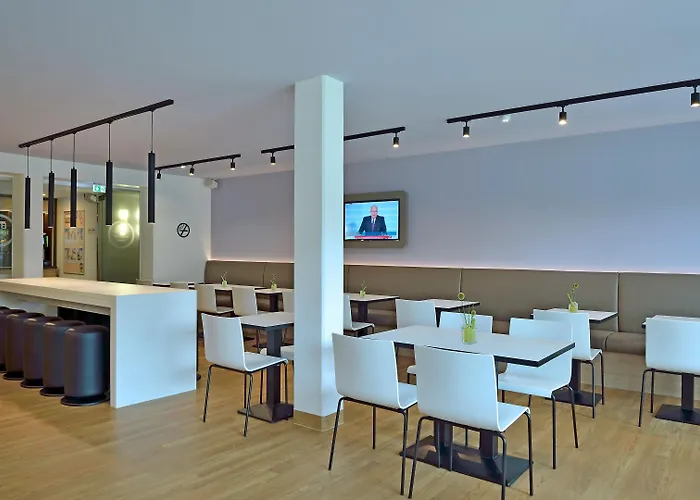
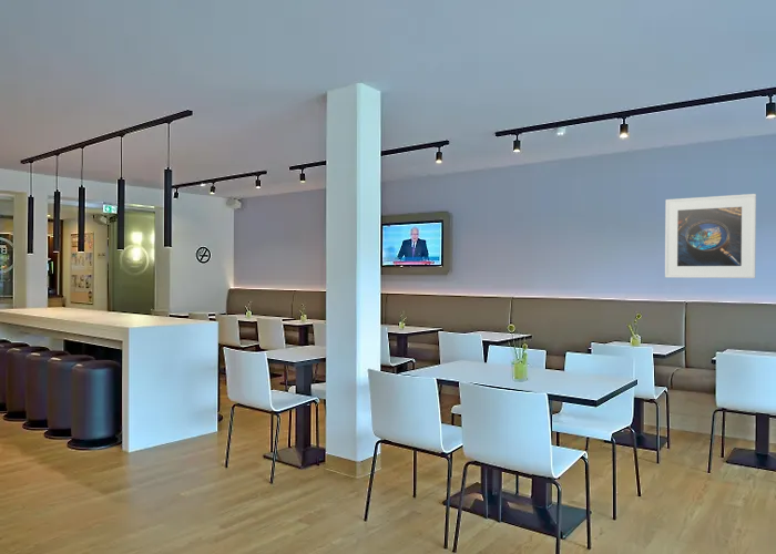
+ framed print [664,193,757,279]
